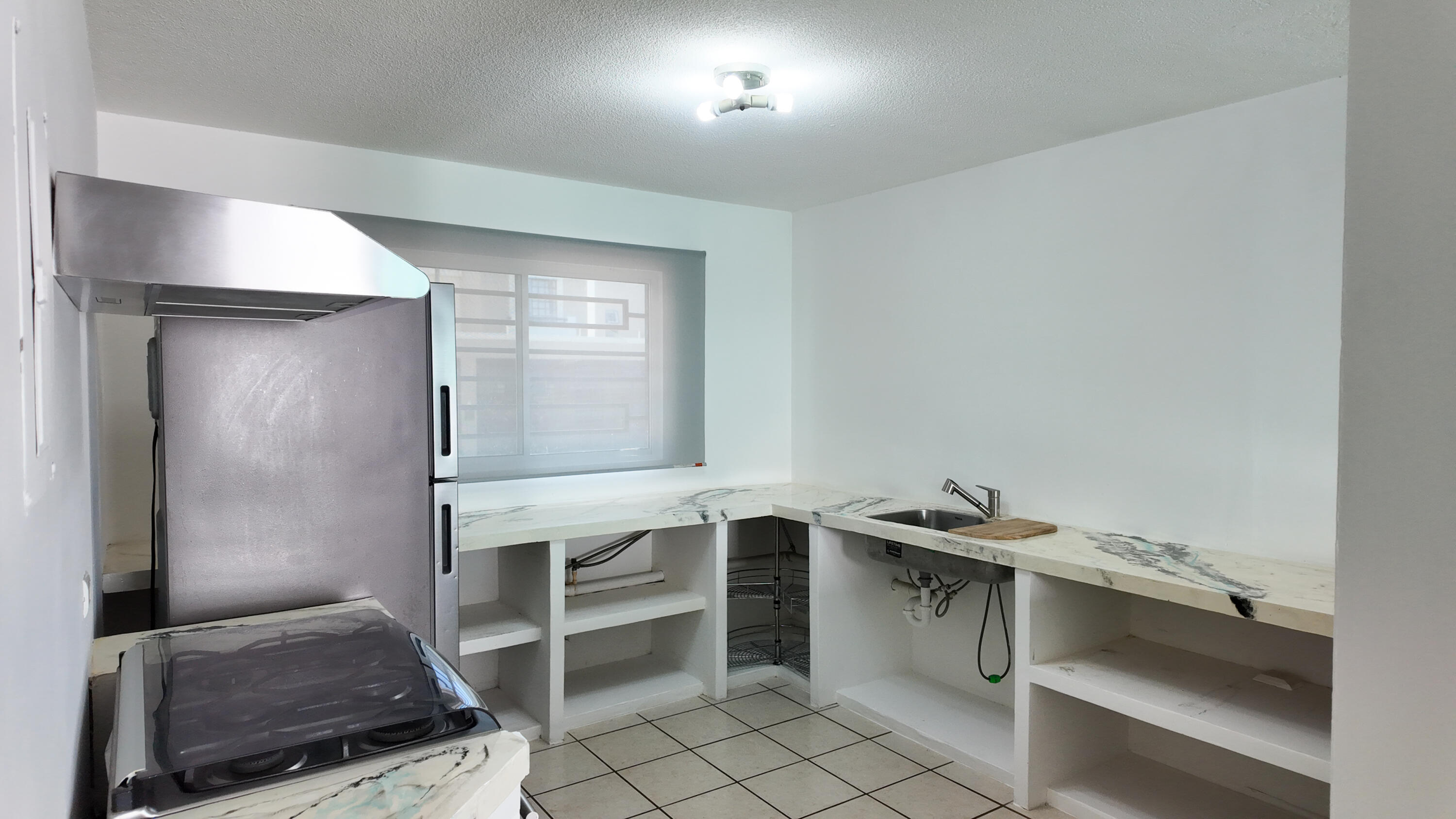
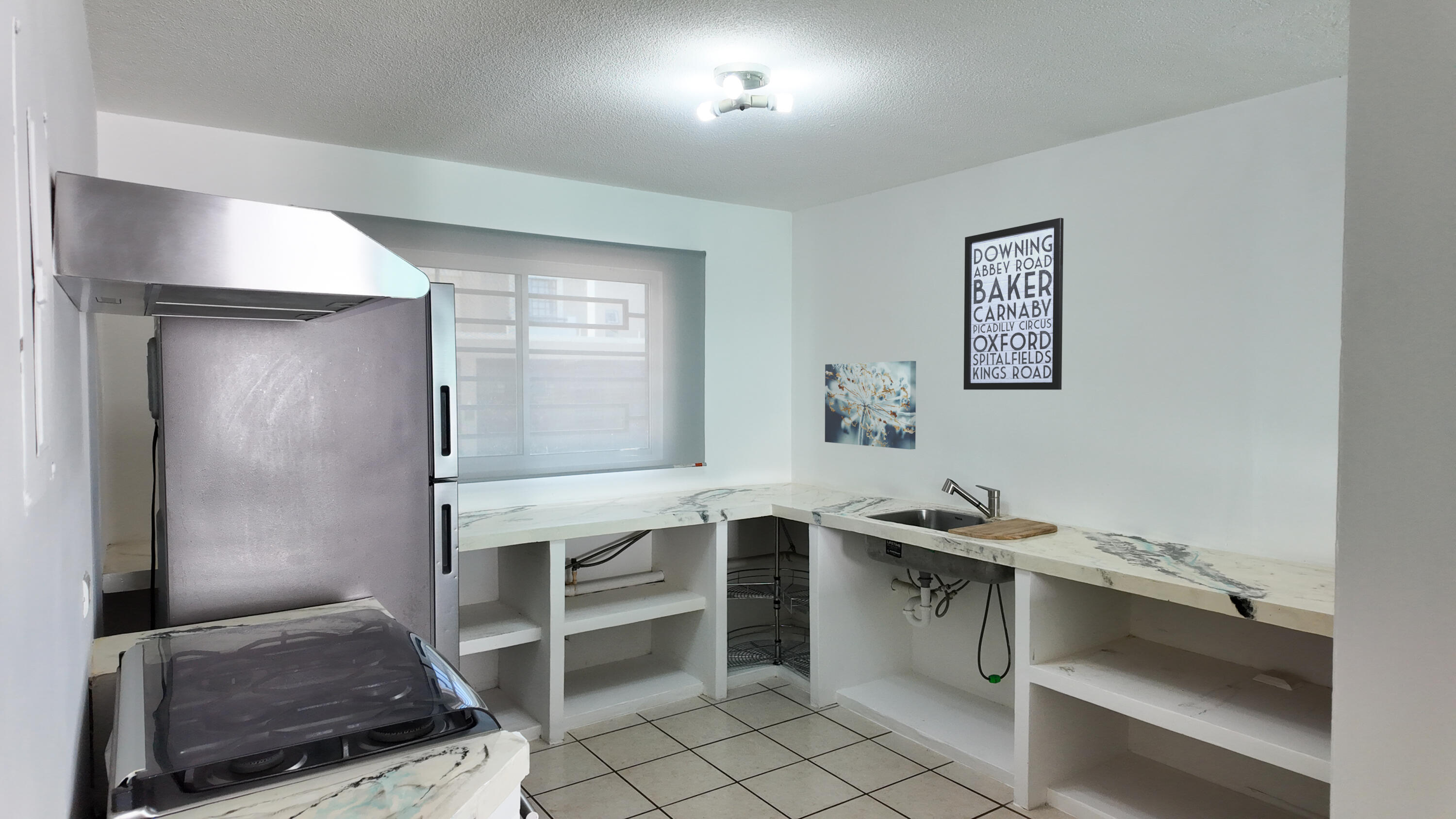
+ wall art [963,217,1064,390]
+ wall art [825,360,917,450]
